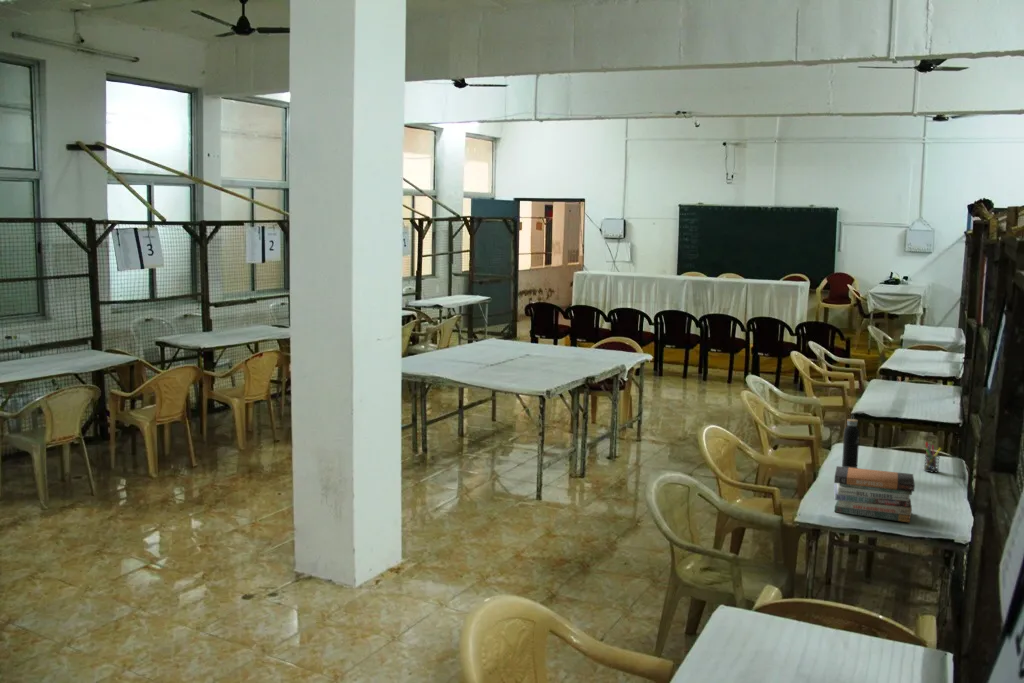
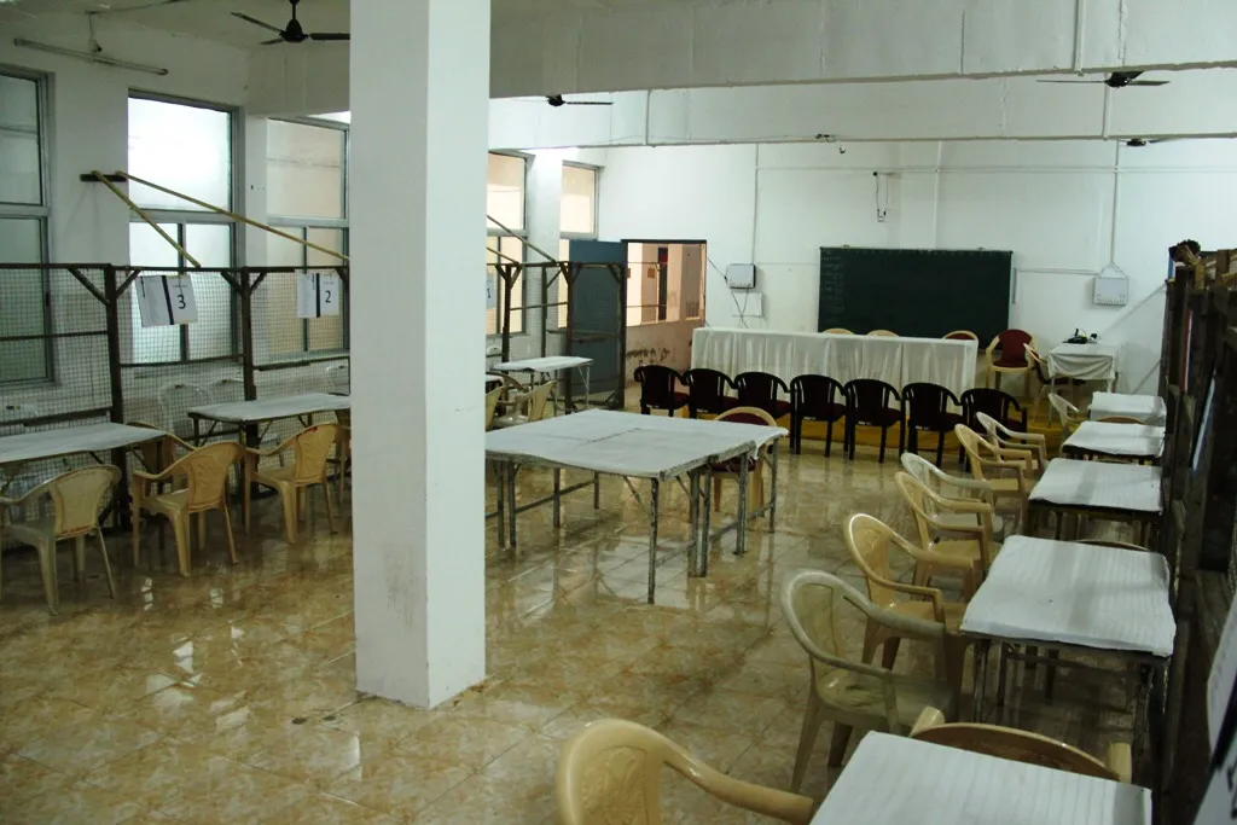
- water bottle [841,414,860,468]
- book stack [833,465,916,523]
- pen holder [923,441,942,473]
